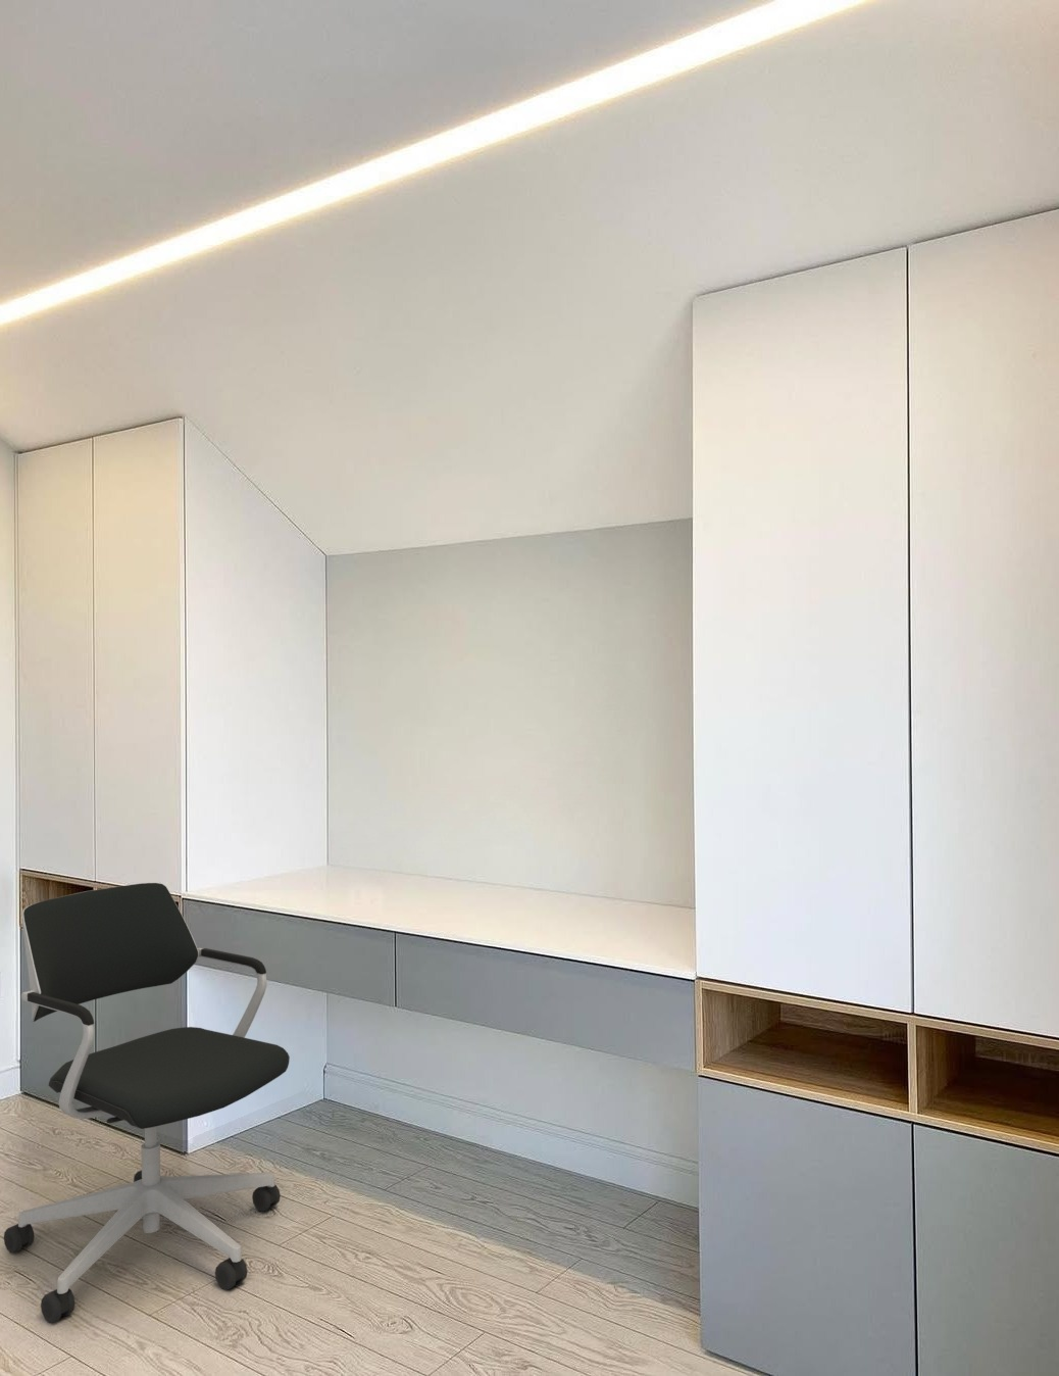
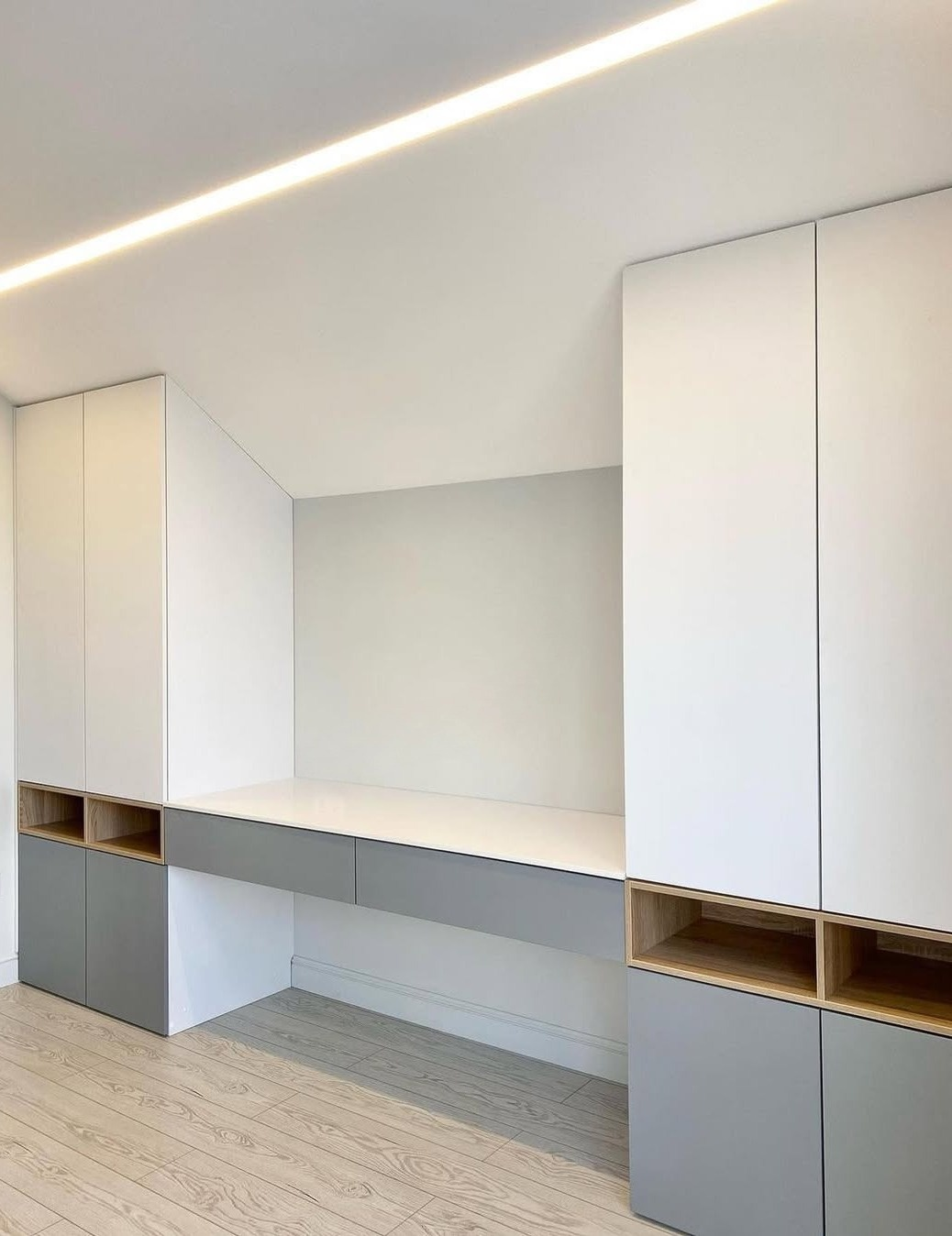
- office chair [3,882,290,1324]
